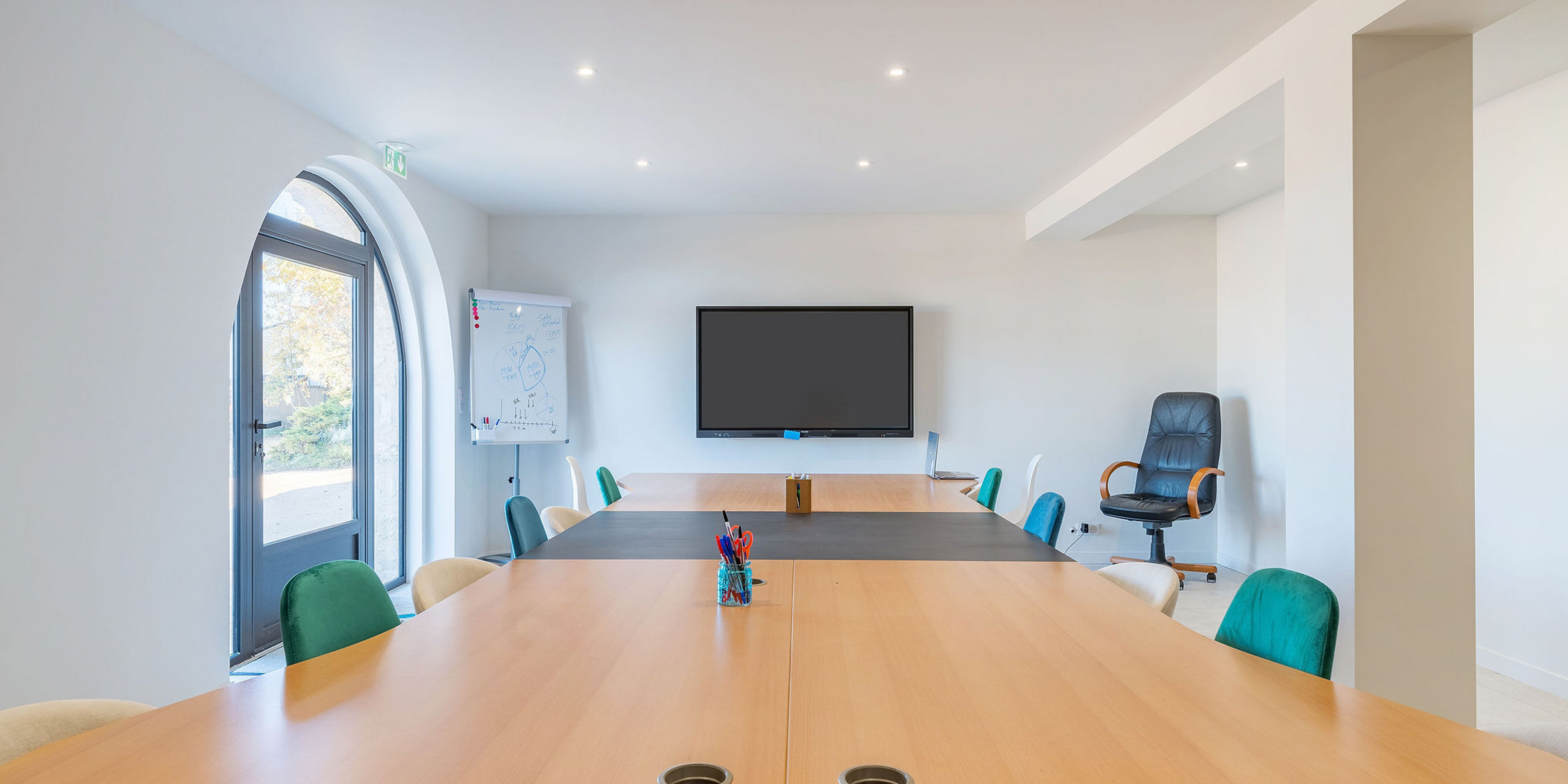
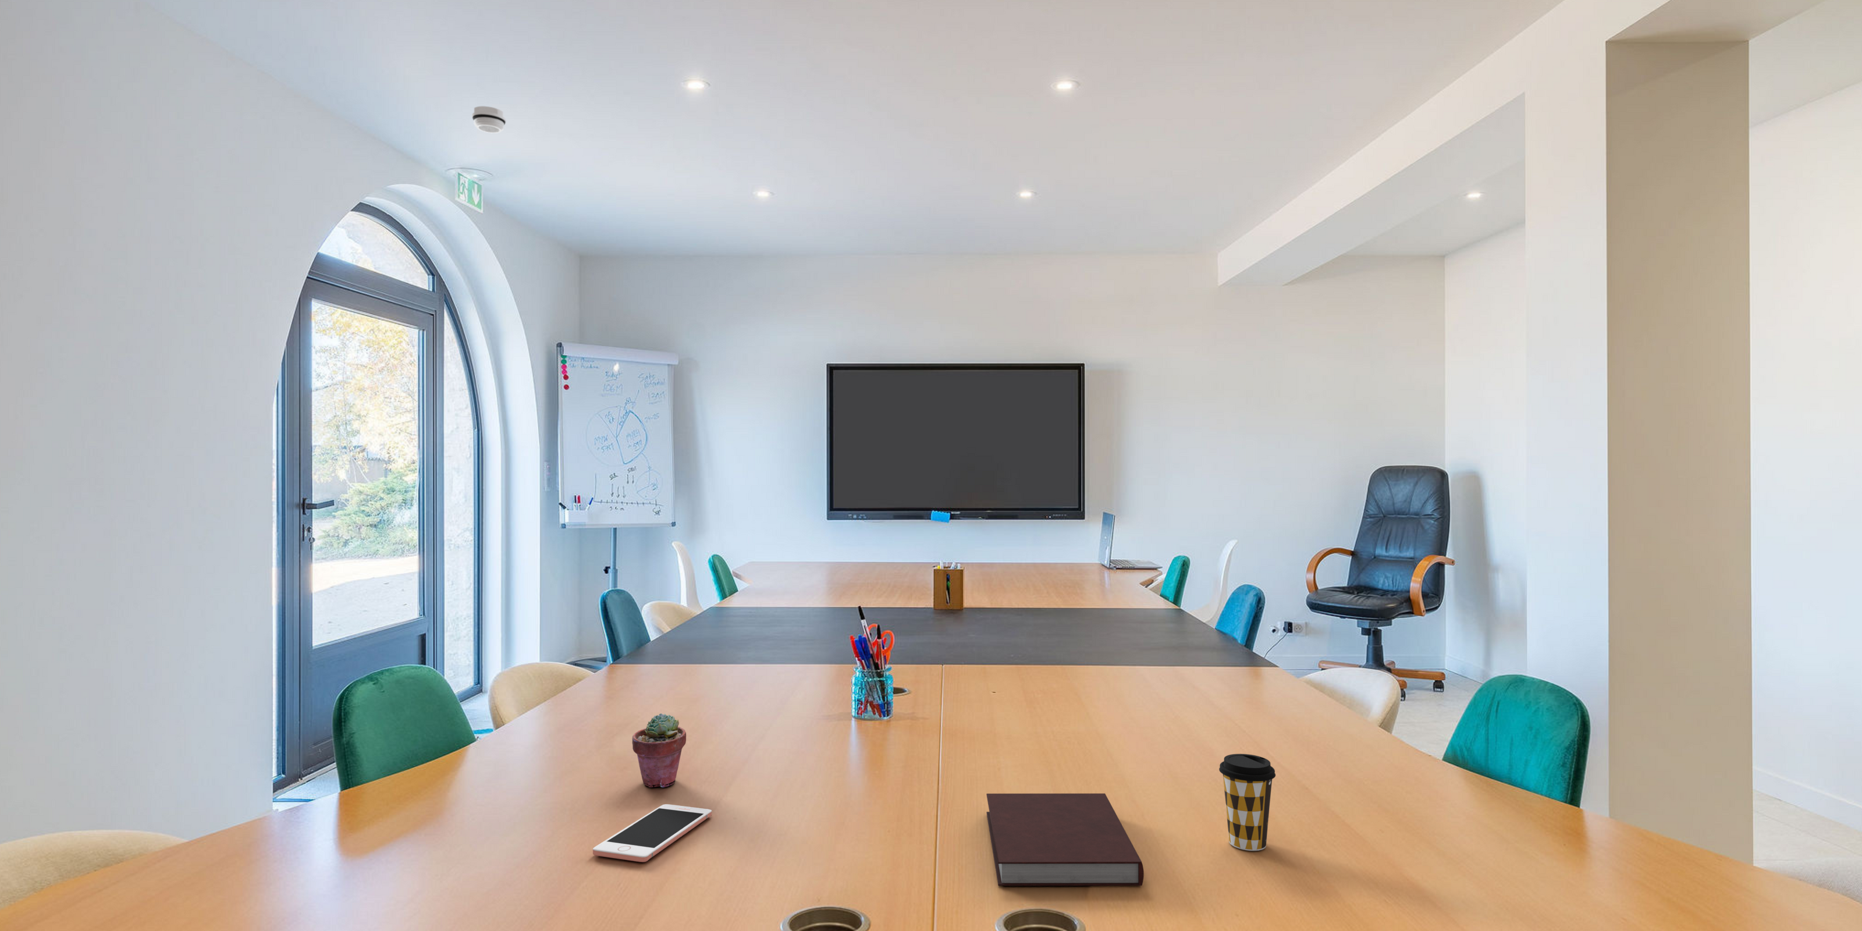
+ smoke detector [471,106,507,134]
+ cell phone [593,804,712,863]
+ potted succulent [632,712,686,787]
+ notebook [986,793,1145,886]
+ coffee cup [1218,753,1277,851]
